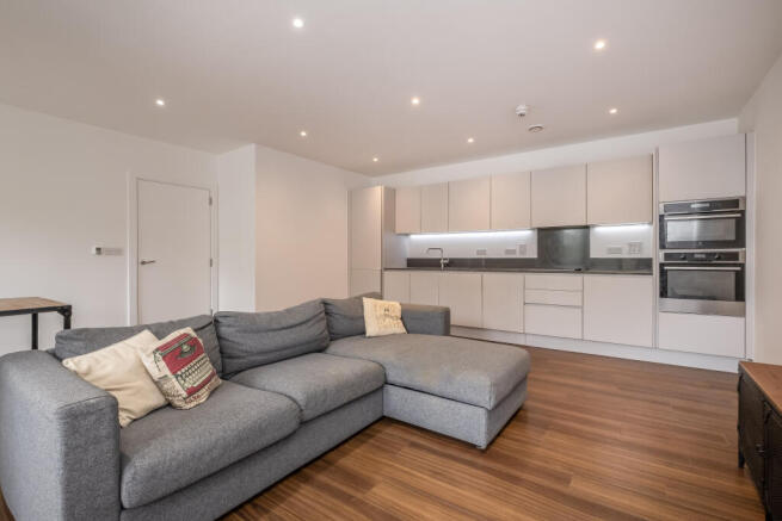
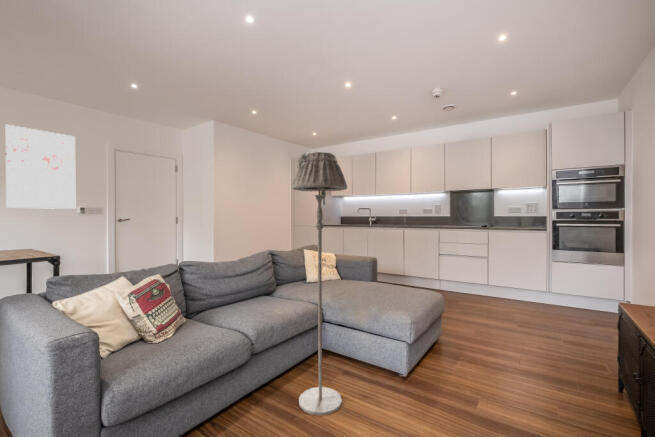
+ floor lamp [291,151,348,416]
+ wall art [5,124,76,210]
